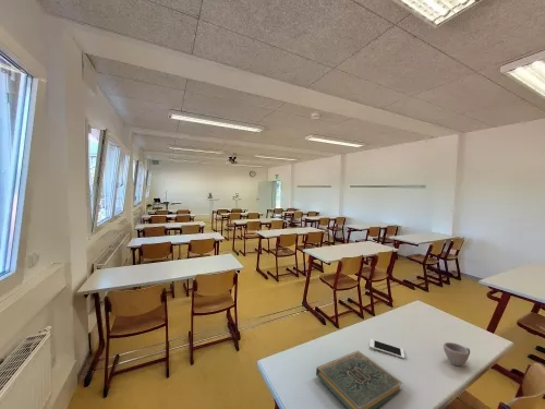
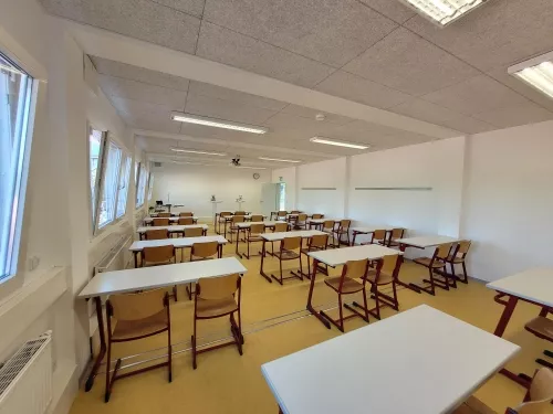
- book [315,349,403,409]
- cup [443,341,471,366]
- cell phone [368,338,405,360]
